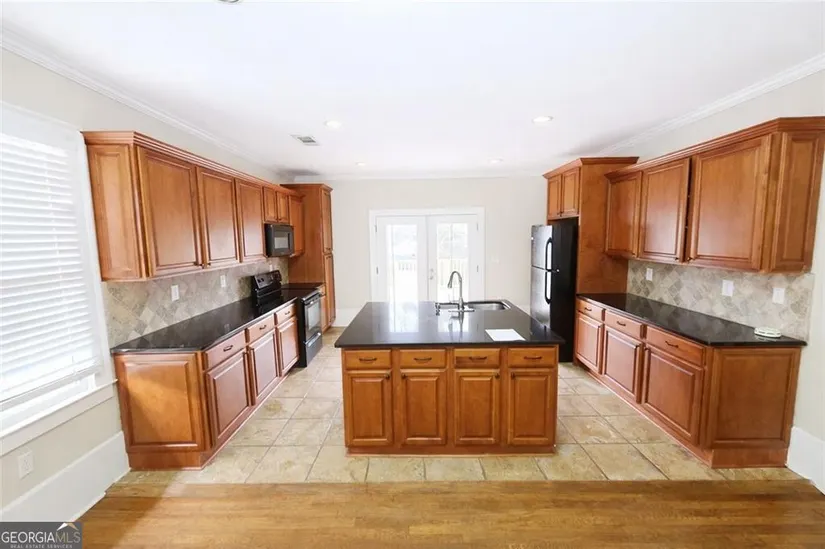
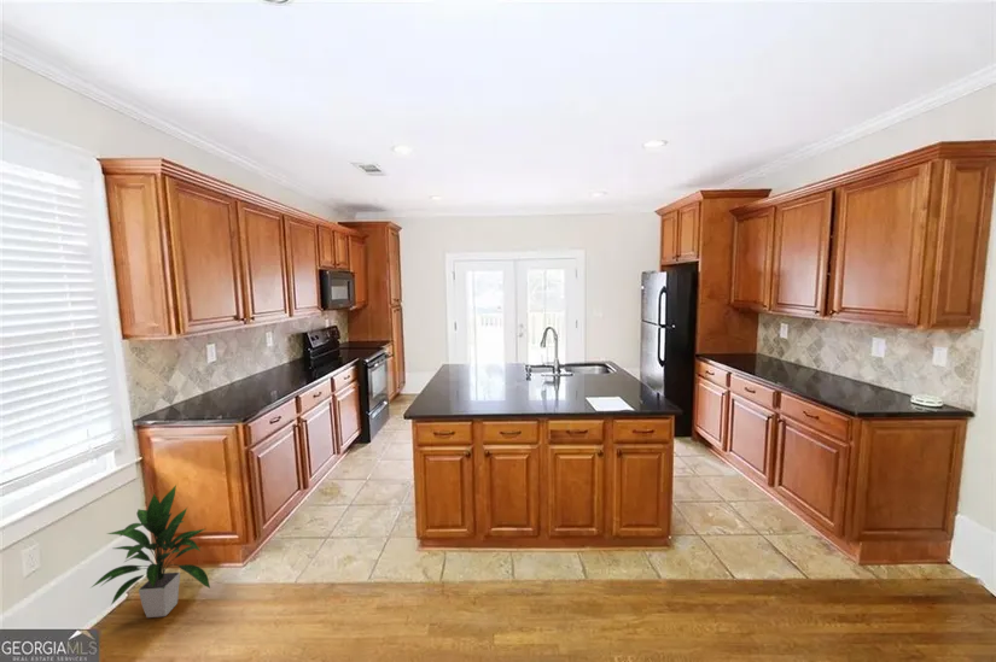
+ indoor plant [91,484,211,619]
